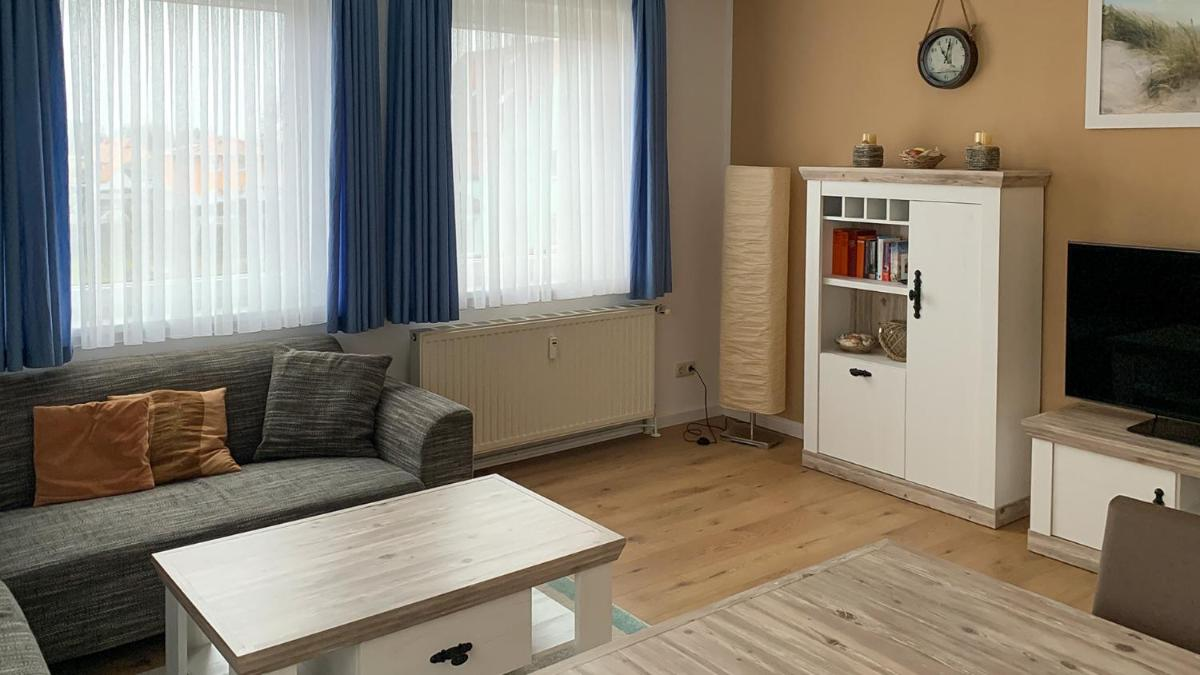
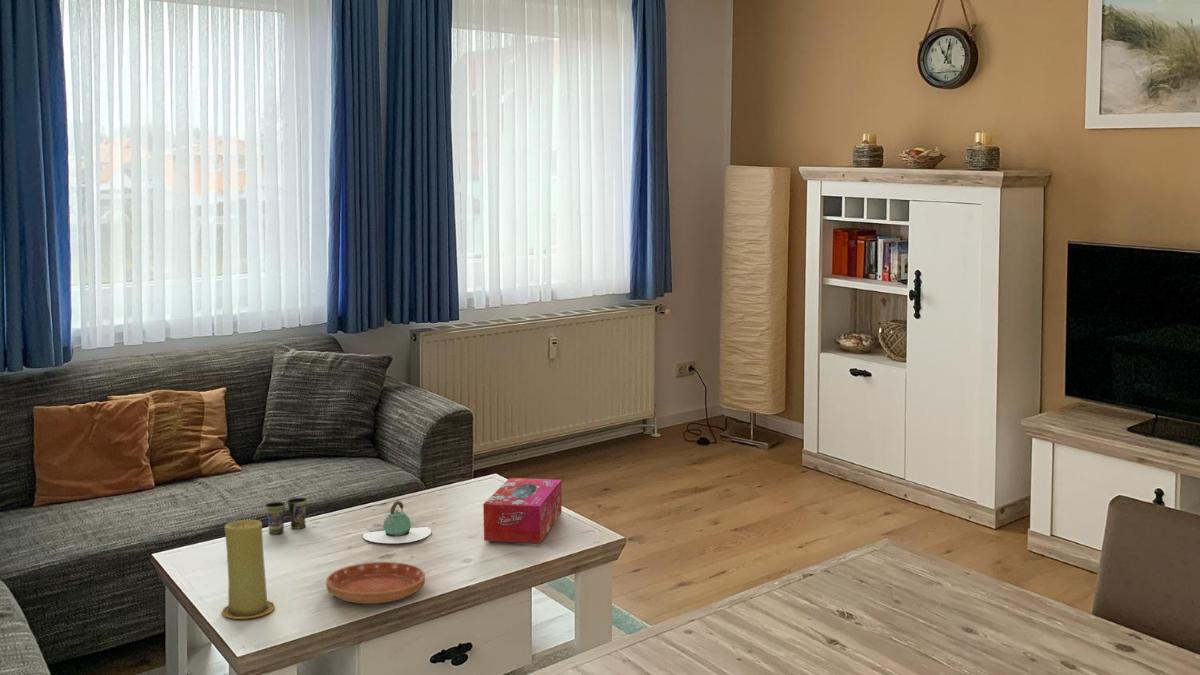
+ cup [264,497,308,535]
+ teapot [362,500,432,544]
+ saucer [325,561,426,604]
+ tissue box [482,477,563,544]
+ candle [221,519,276,620]
